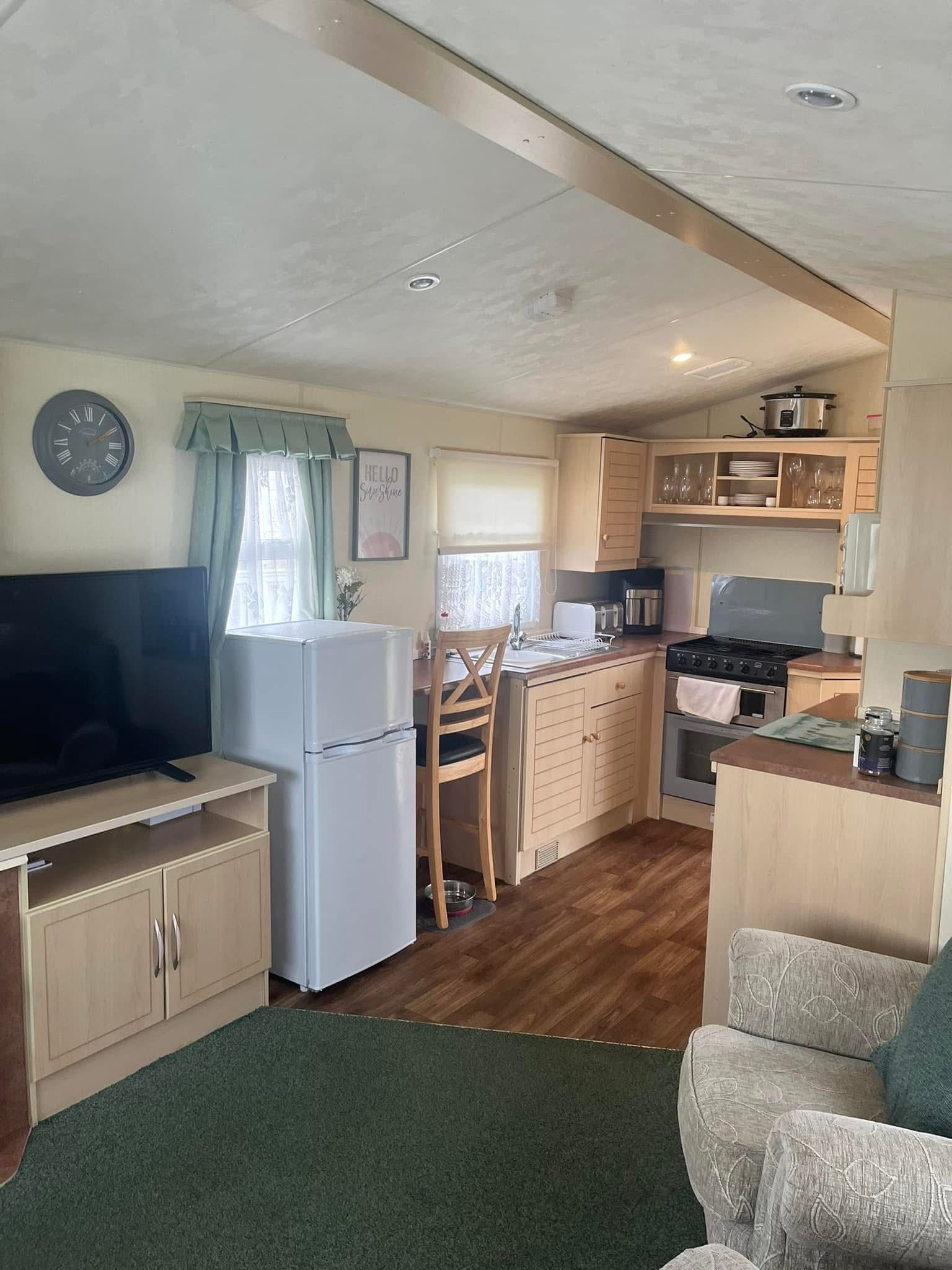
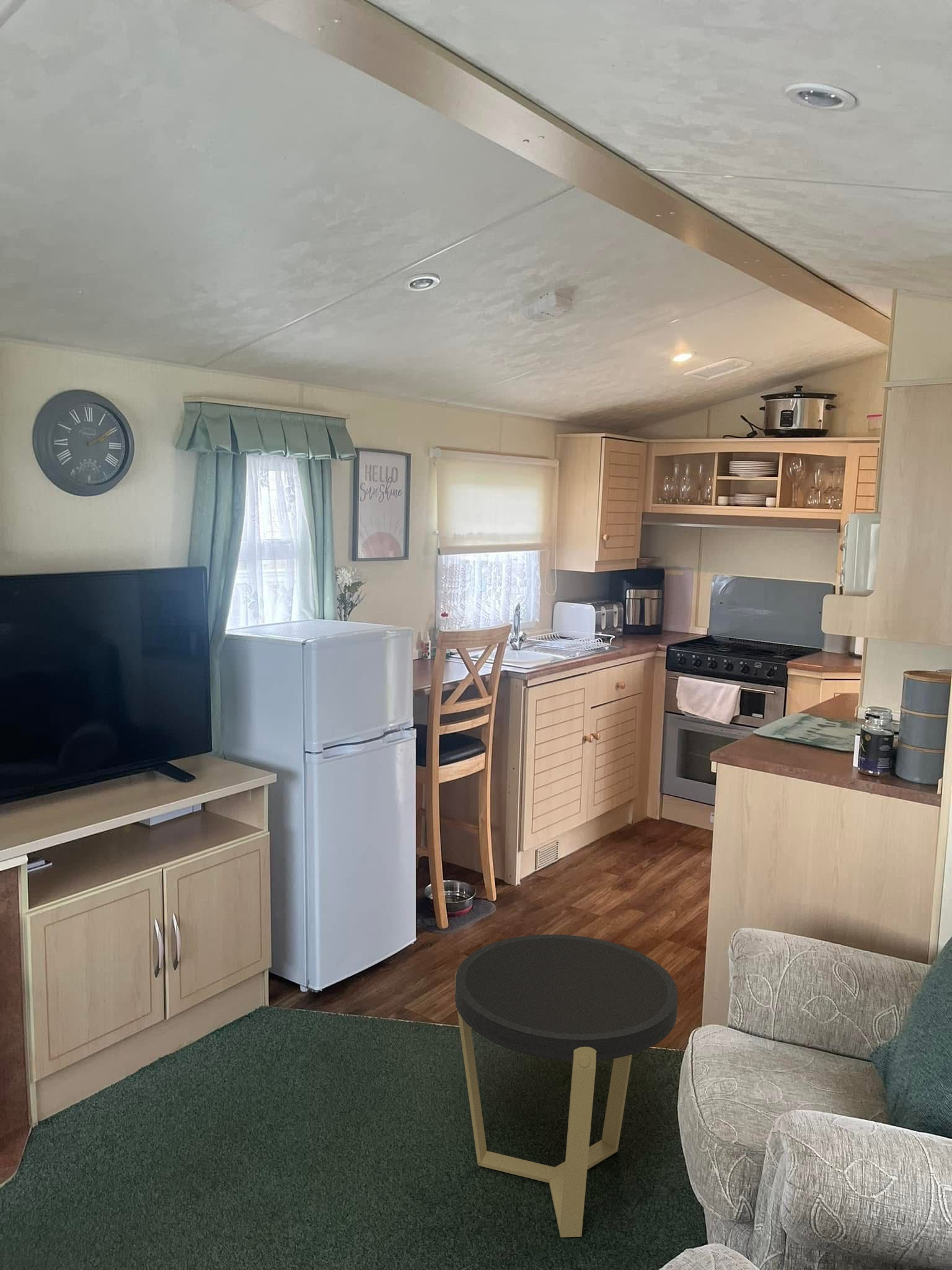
+ side table [454,934,679,1238]
